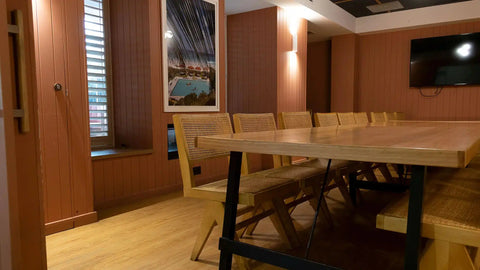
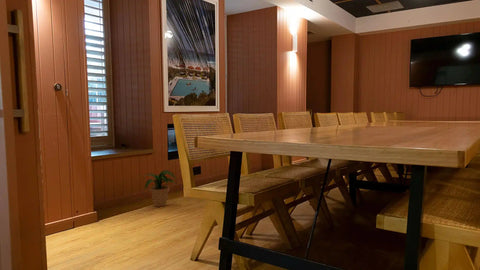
+ potted plant [139,169,177,208]
